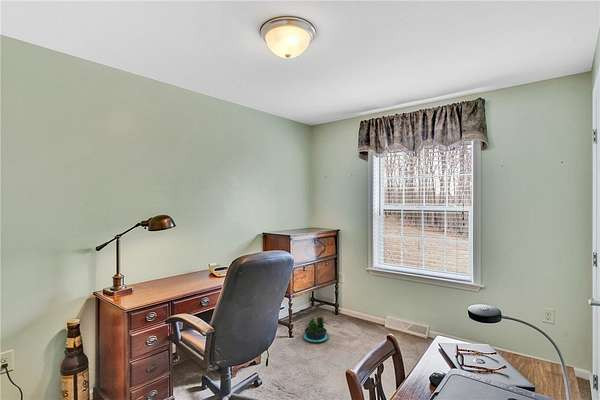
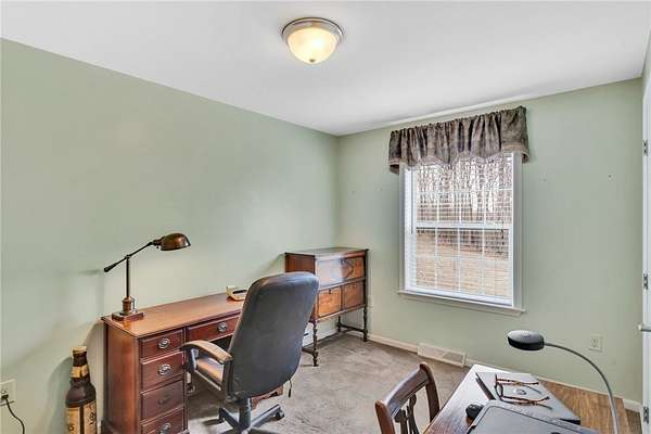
- potted plant [301,316,330,343]
